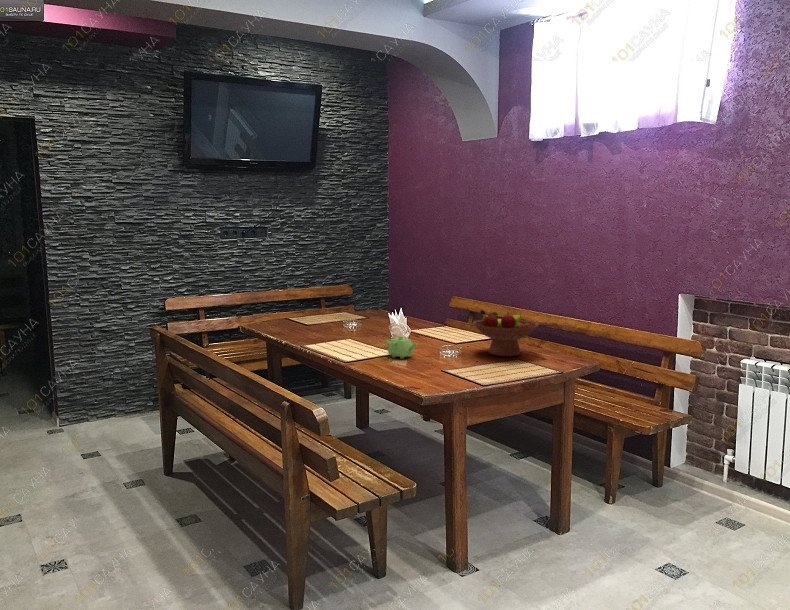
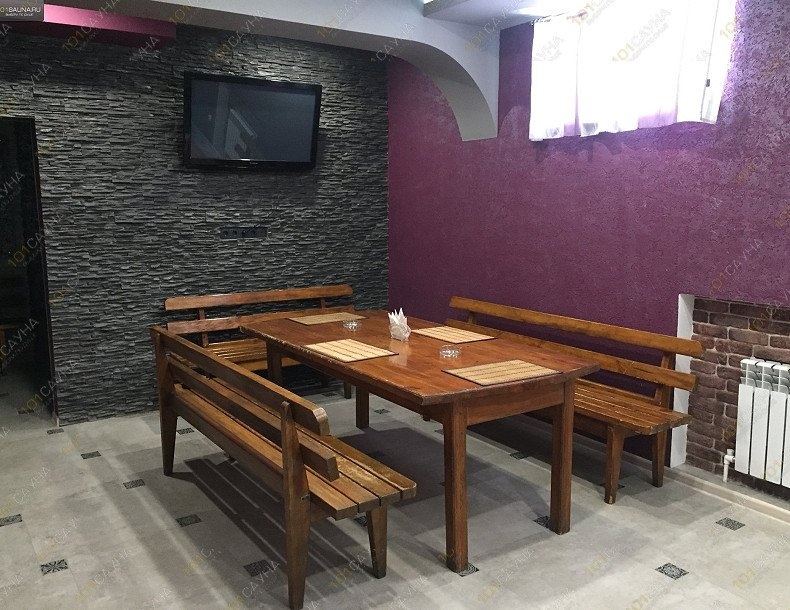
- fruit bowl [472,309,539,357]
- teapot [384,335,418,360]
